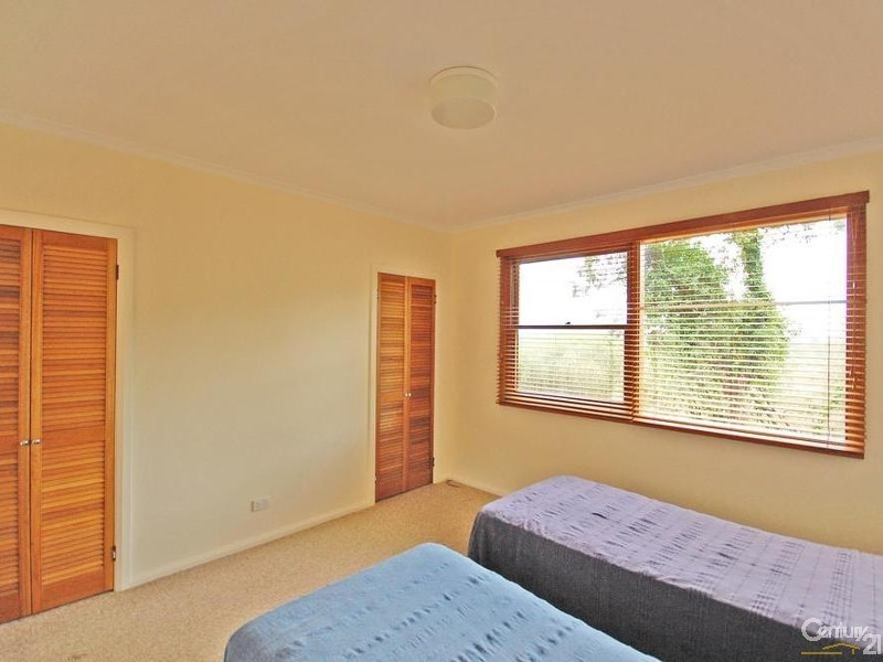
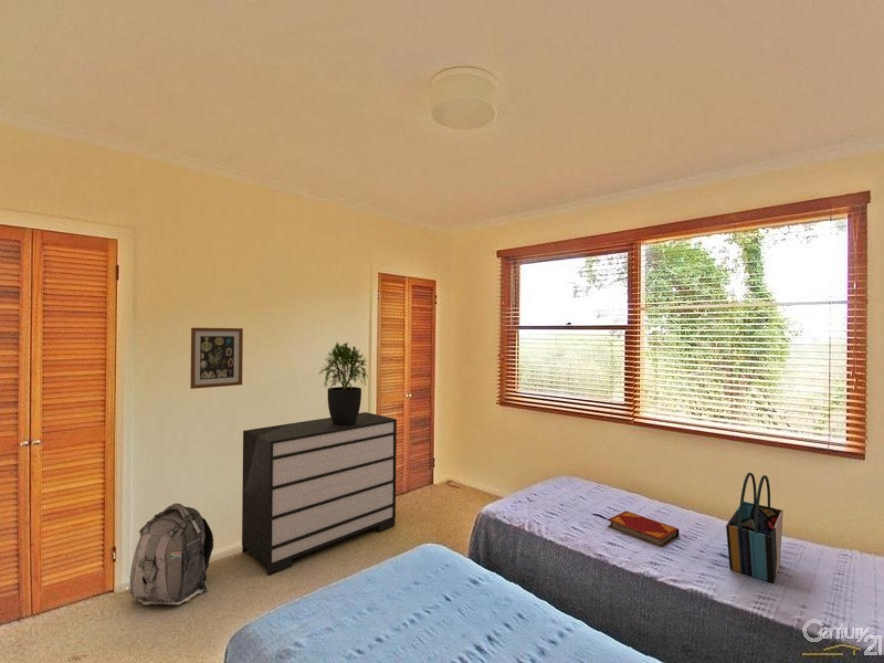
+ hardback book [607,509,681,548]
+ wall art [189,327,244,390]
+ potted plant [318,340,369,425]
+ backpack [129,502,214,606]
+ tote bag [725,472,785,585]
+ dresser [241,411,398,577]
